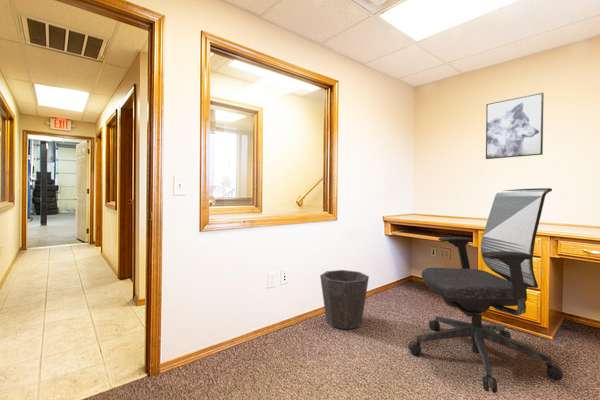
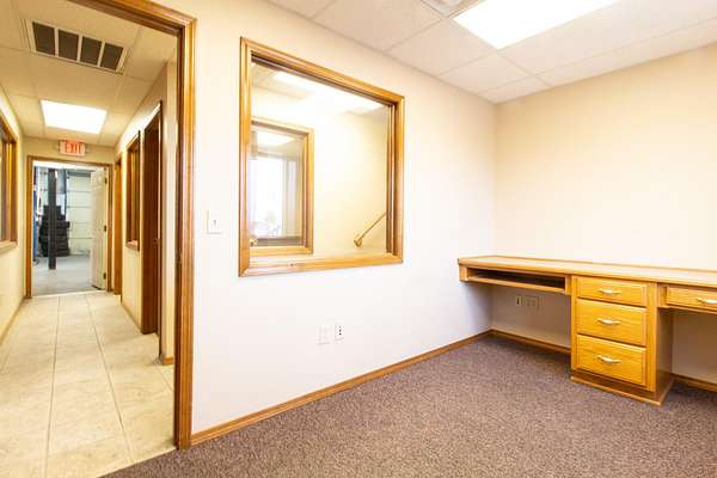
- waste bin [319,269,370,330]
- office chair [407,187,564,394]
- wall art [485,92,545,160]
